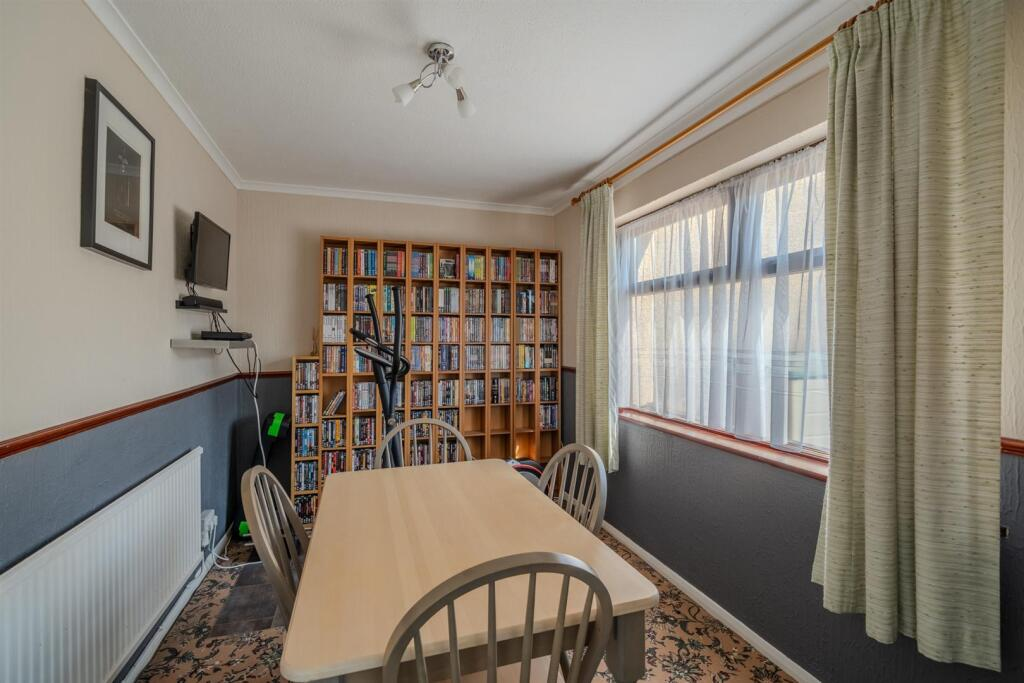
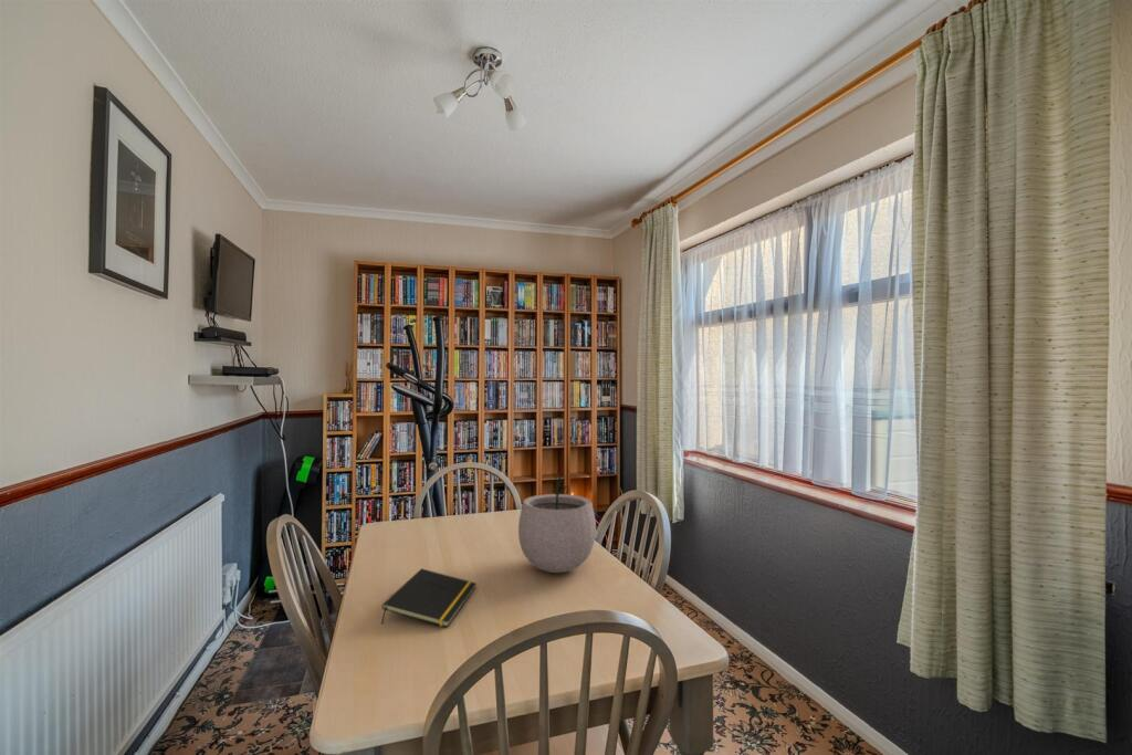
+ plant pot [517,471,597,574]
+ notepad [380,567,478,628]
